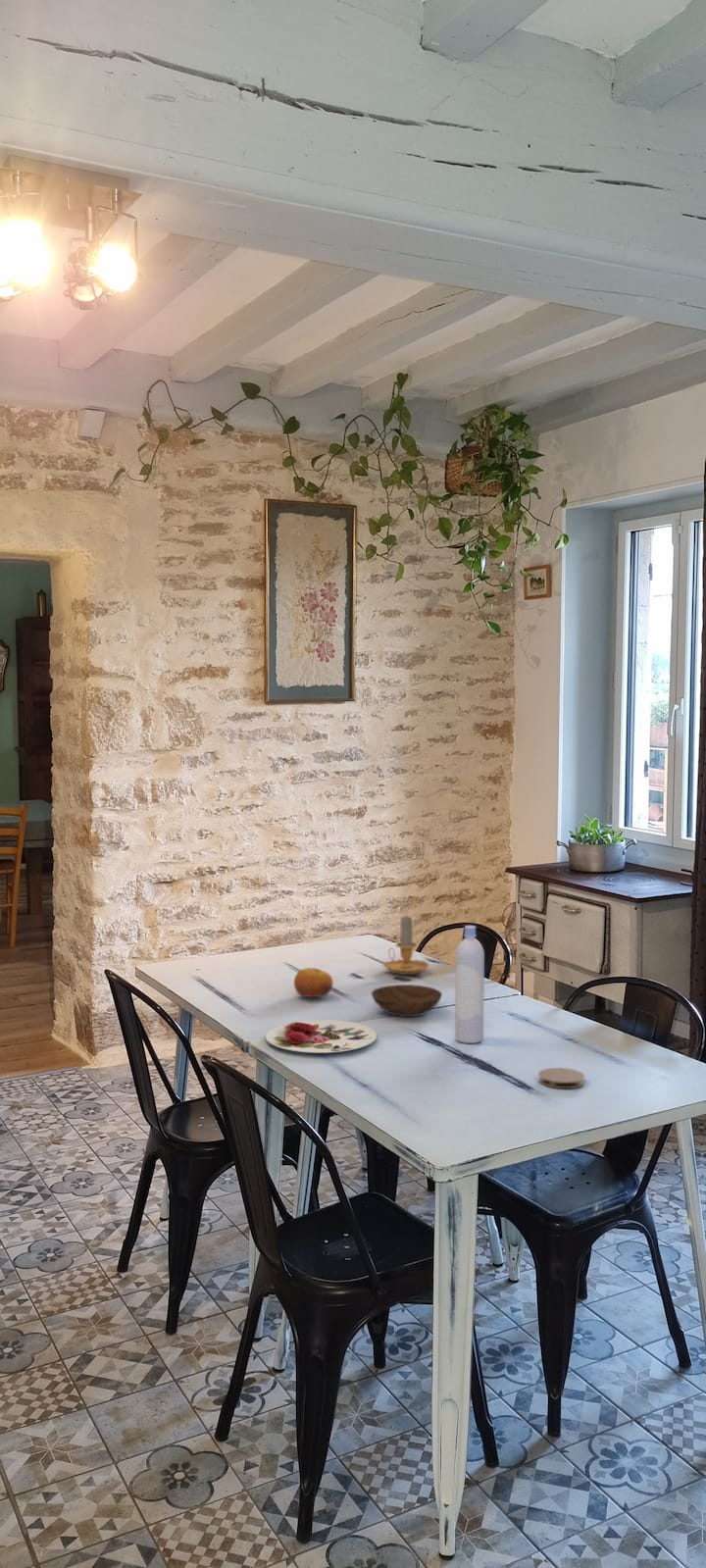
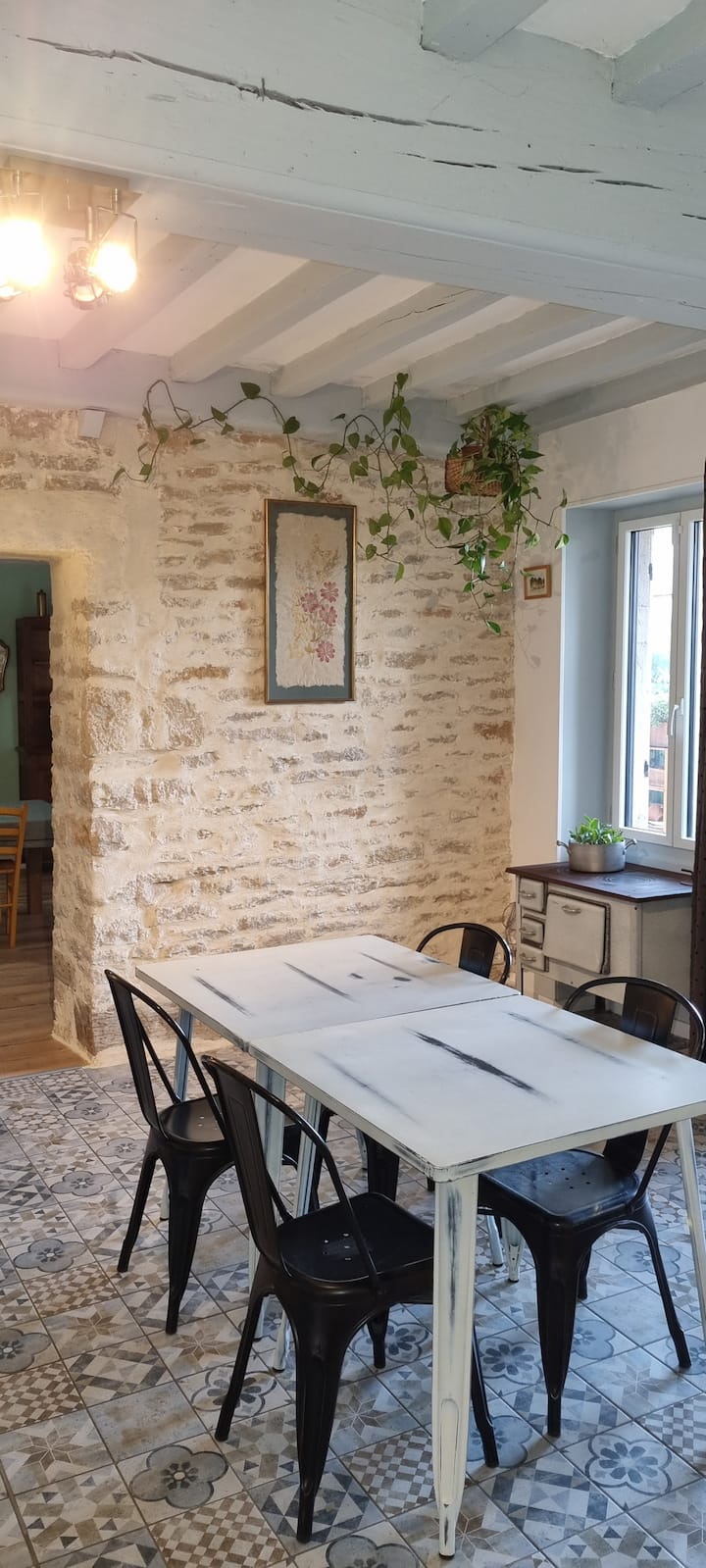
- bowl [370,984,443,1018]
- coaster [537,1067,585,1089]
- plate [265,1019,378,1054]
- bottle [454,925,485,1044]
- fruit [293,967,334,998]
- candle [382,912,430,976]
